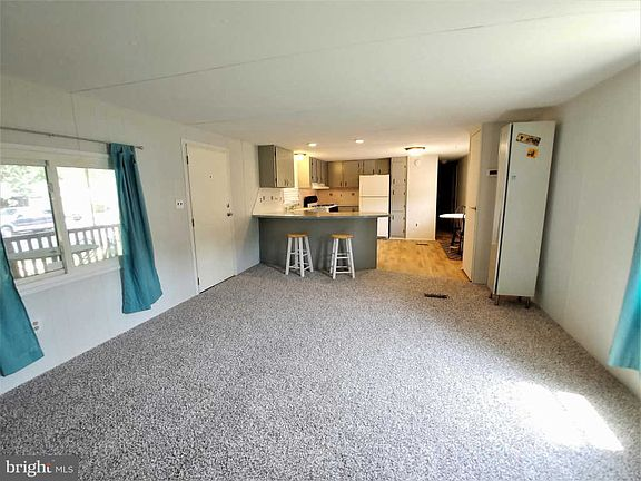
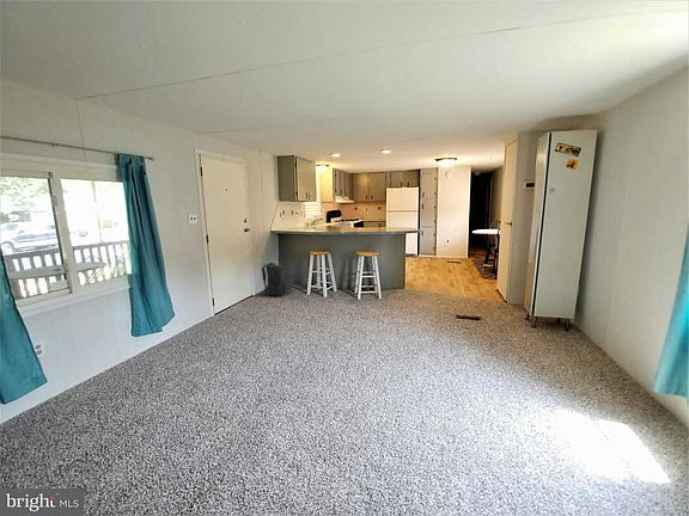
+ backpack [261,262,294,297]
